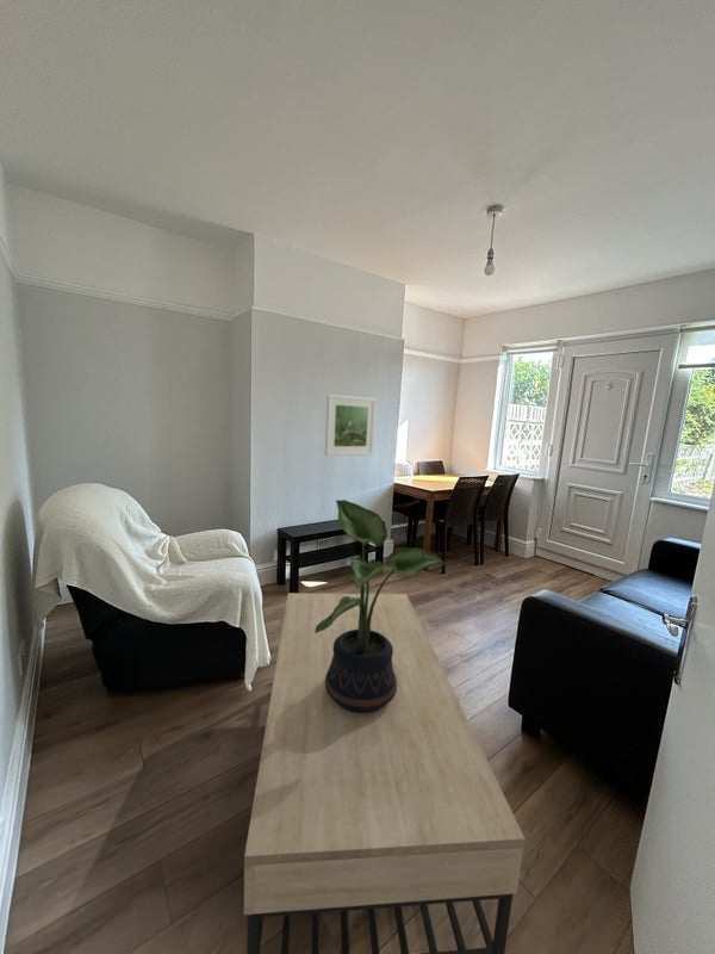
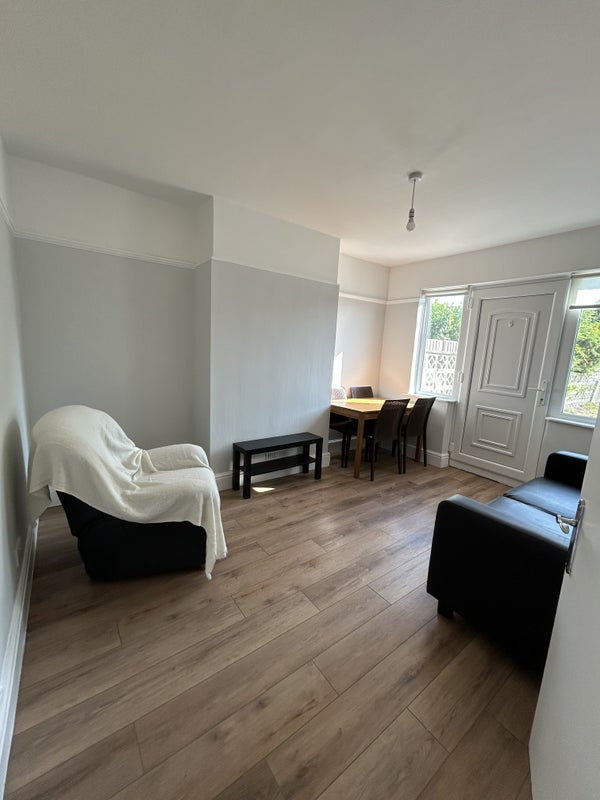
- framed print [324,394,378,457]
- potted plant [315,498,446,713]
- coffee table [243,591,527,954]
